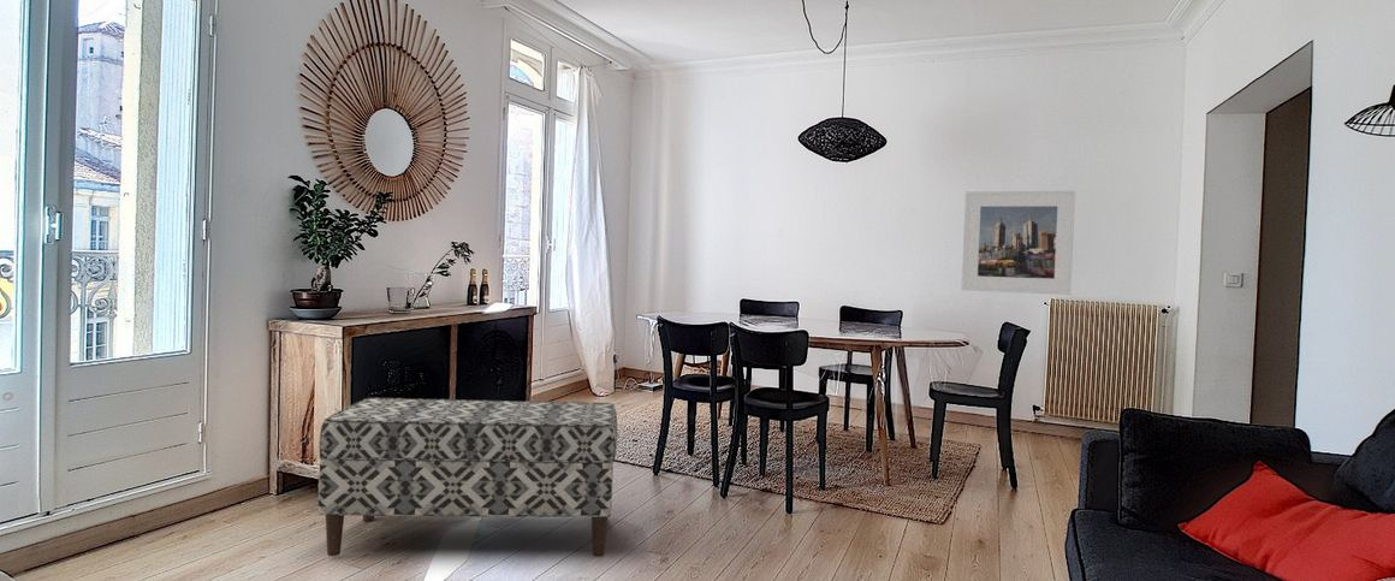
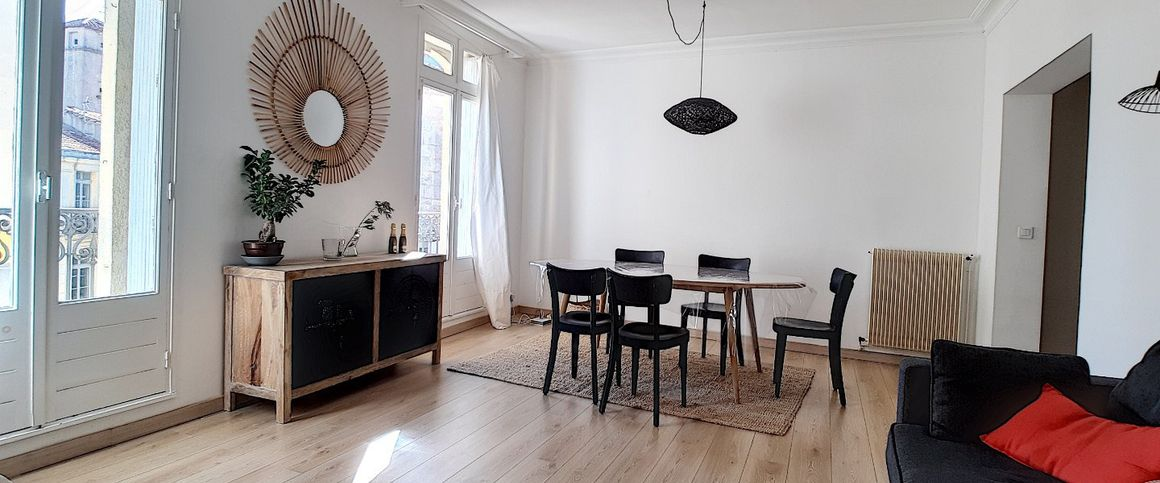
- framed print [961,190,1076,296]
- bench [317,397,618,558]
